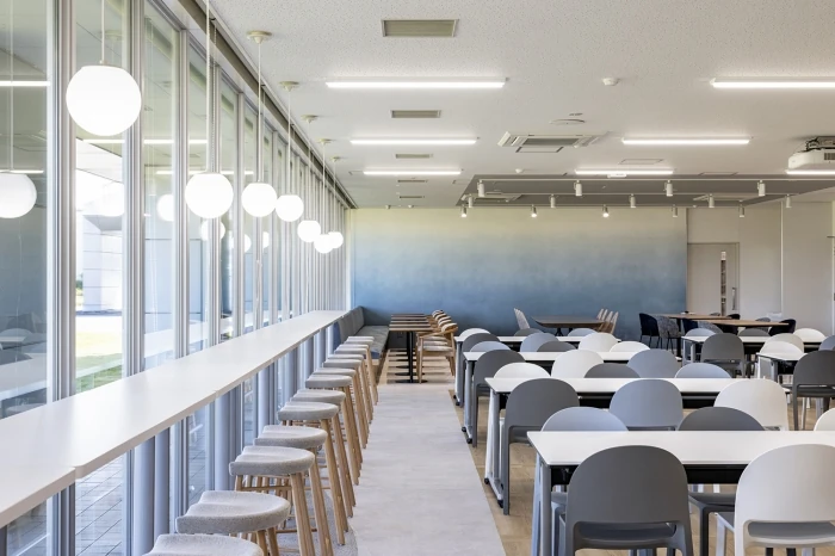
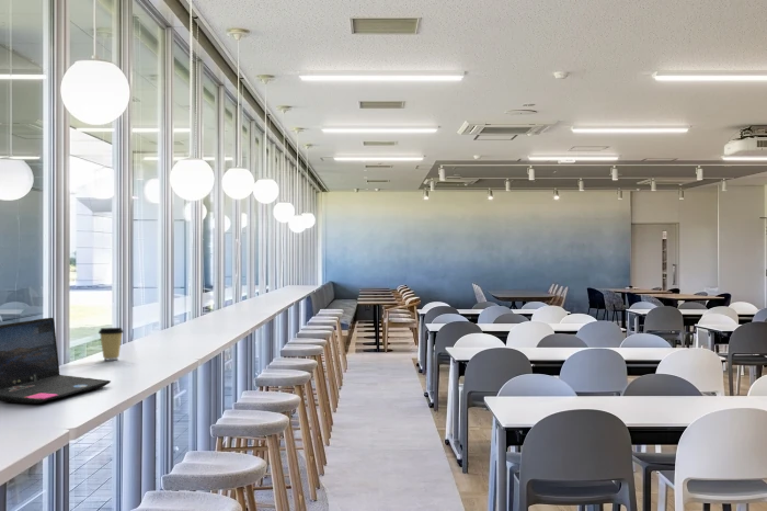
+ coffee cup [98,327,125,361]
+ laptop [0,317,112,405]
